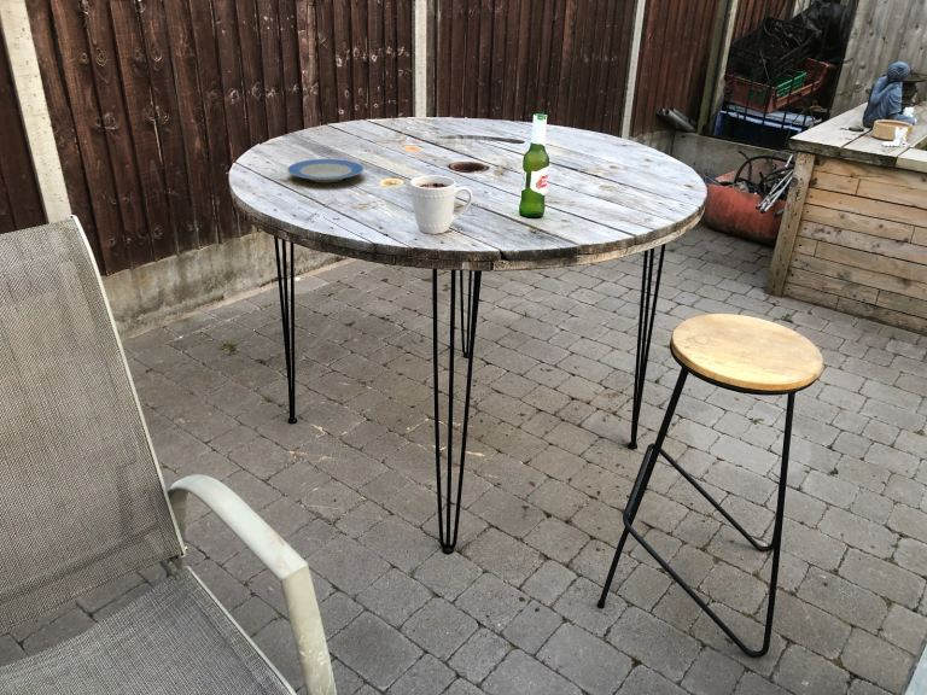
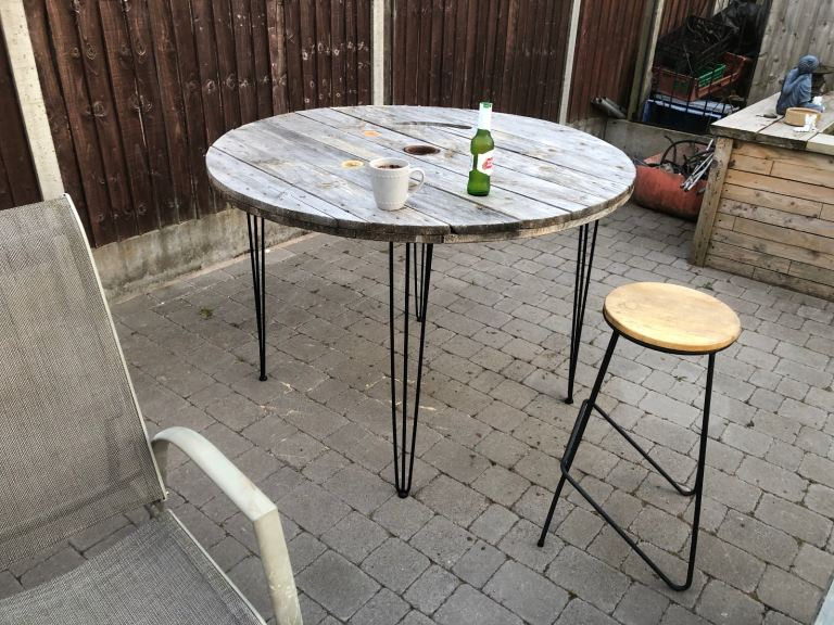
- plate [286,158,365,183]
